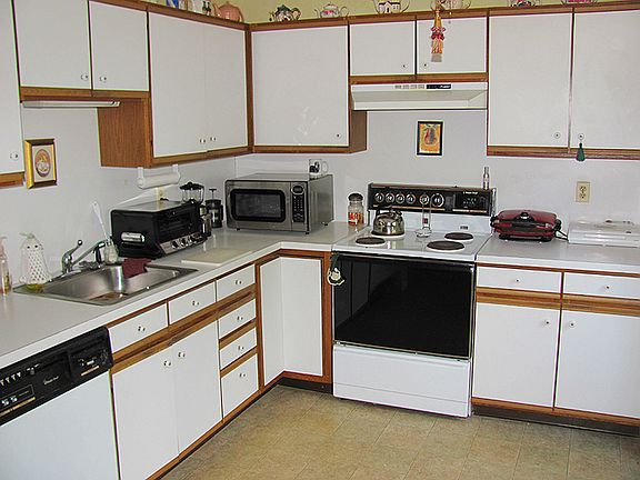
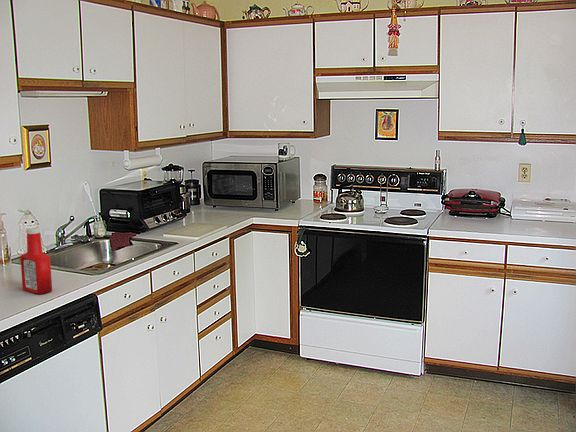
+ soap bottle [19,227,53,295]
